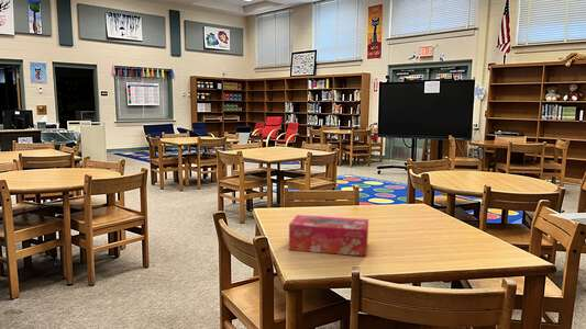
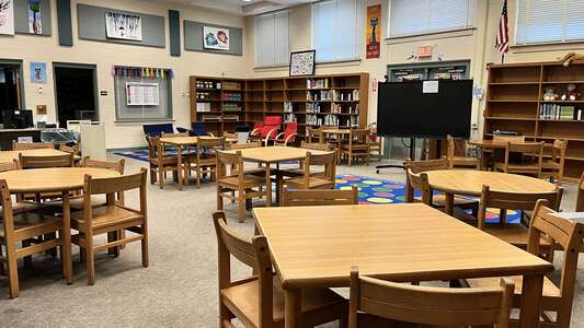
- tissue box [288,214,369,257]
